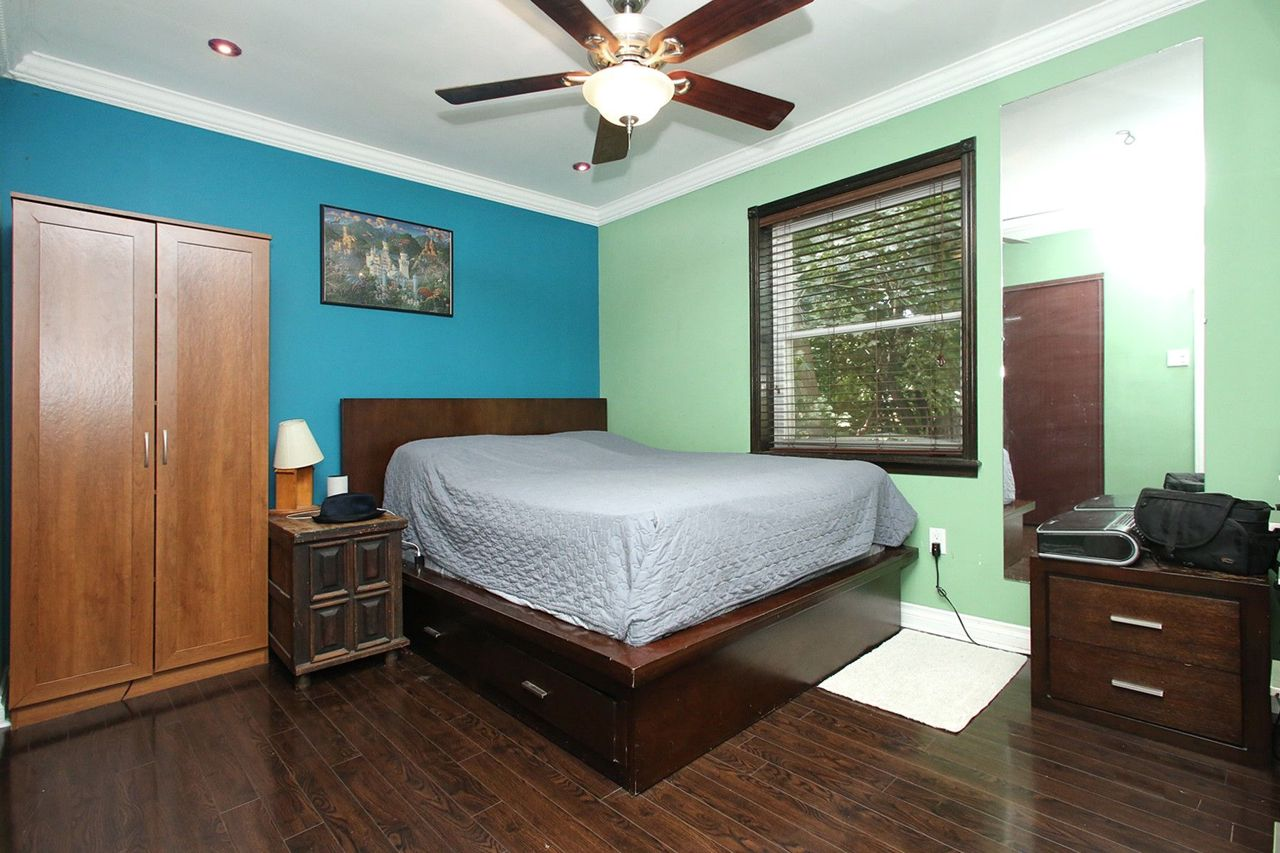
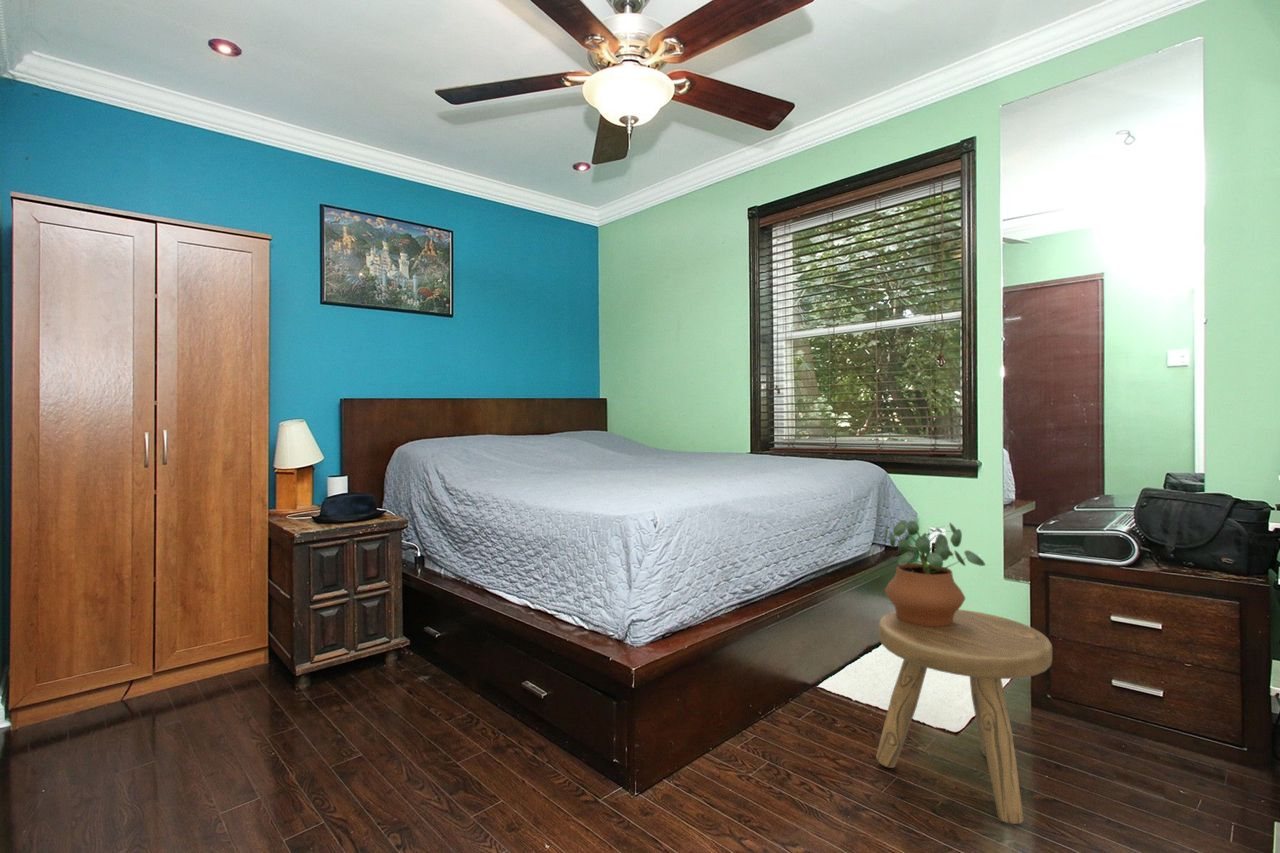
+ stool [875,608,1053,825]
+ potted plant [883,519,986,627]
